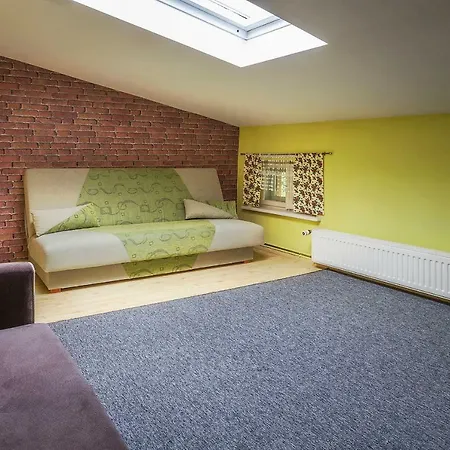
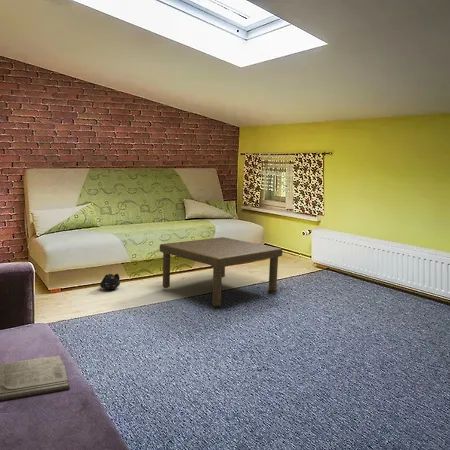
+ plush toy [99,273,121,291]
+ diary [0,355,71,402]
+ coffee table [159,236,284,307]
